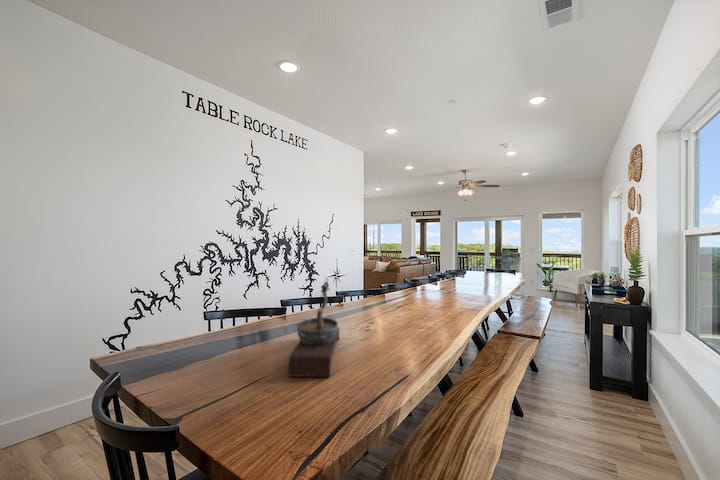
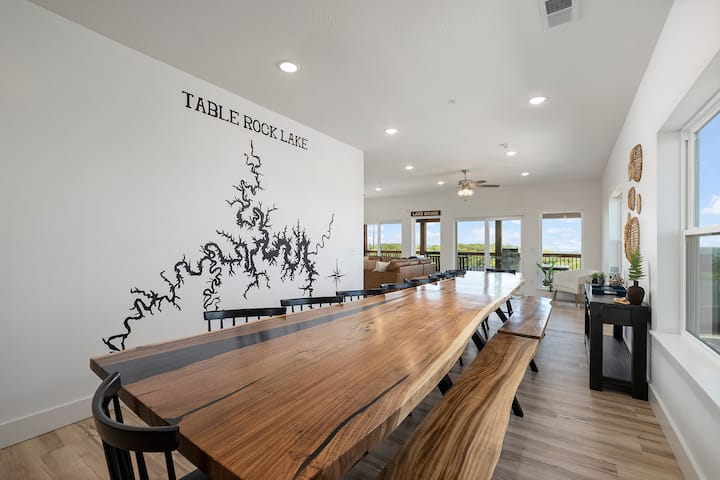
- bonsai tree [287,278,340,378]
